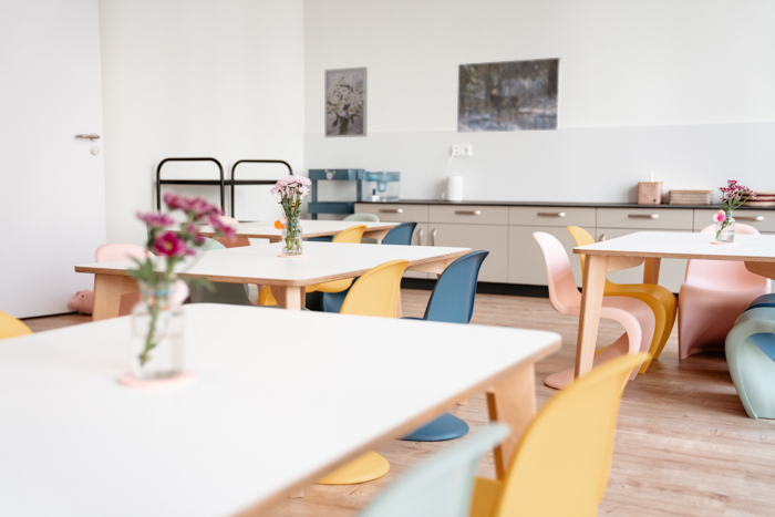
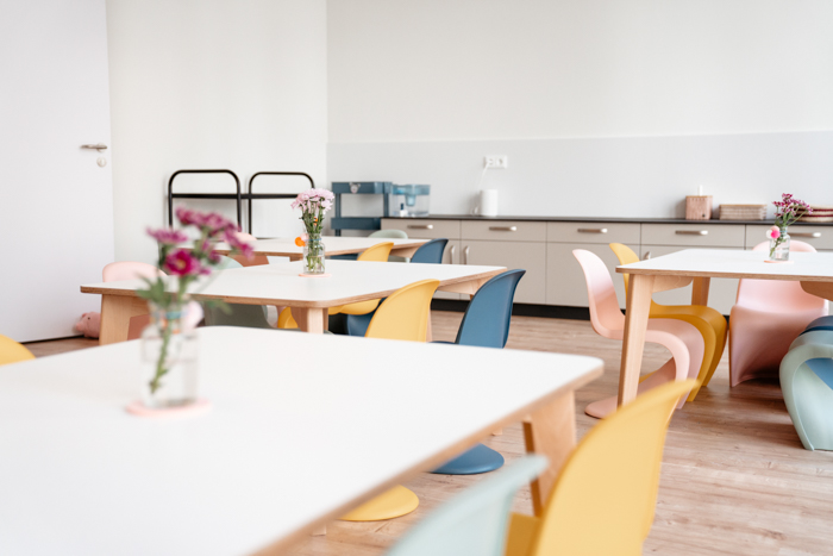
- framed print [456,56,561,134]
- wall art [323,65,369,138]
